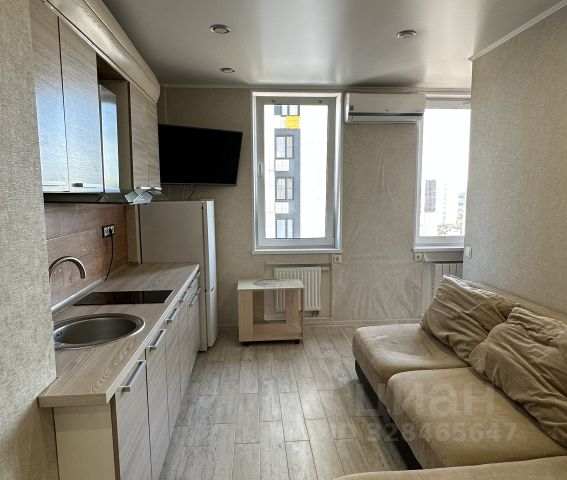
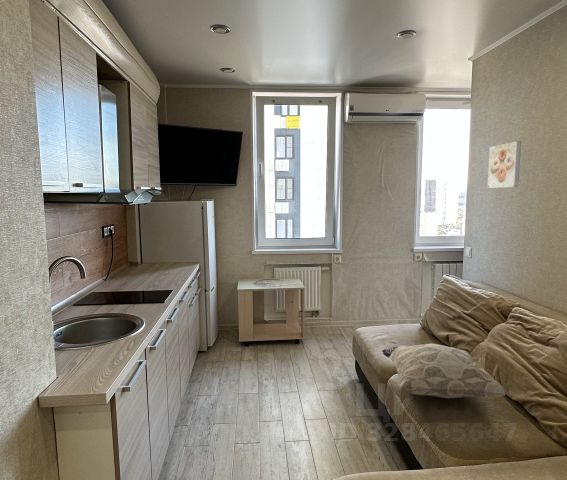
+ decorative pillow [381,343,510,399]
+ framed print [486,140,522,189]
